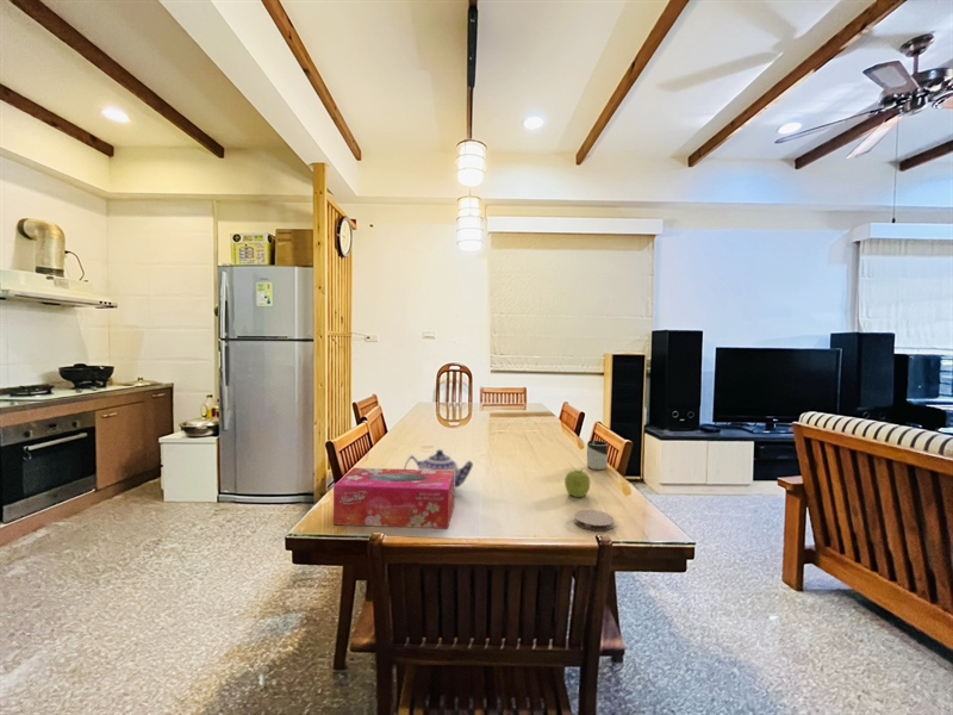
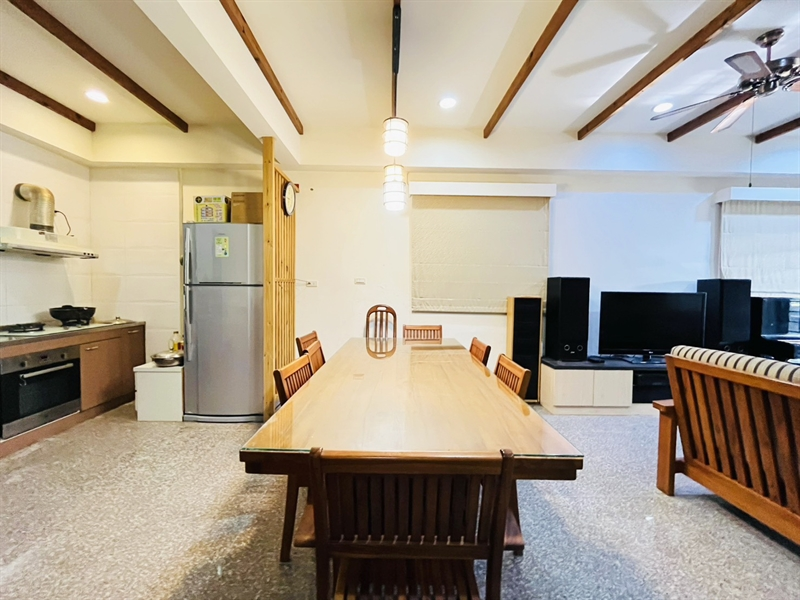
- fruit [563,468,591,498]
- teapot [403,448,474,490]
- tissue box [332,467,455,530]
- coaster [573,509,616,531]
- cup [586,440,609,471]
